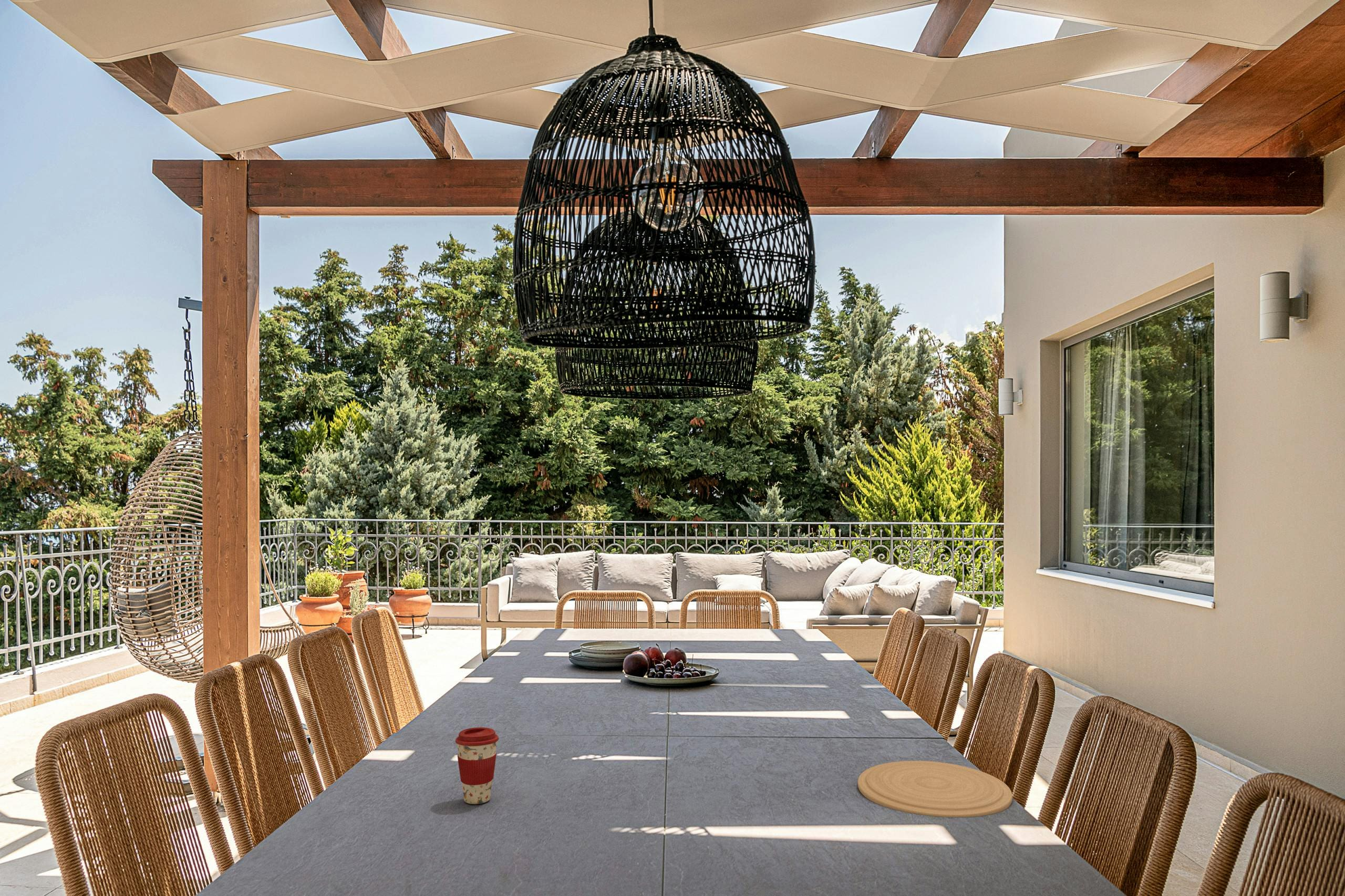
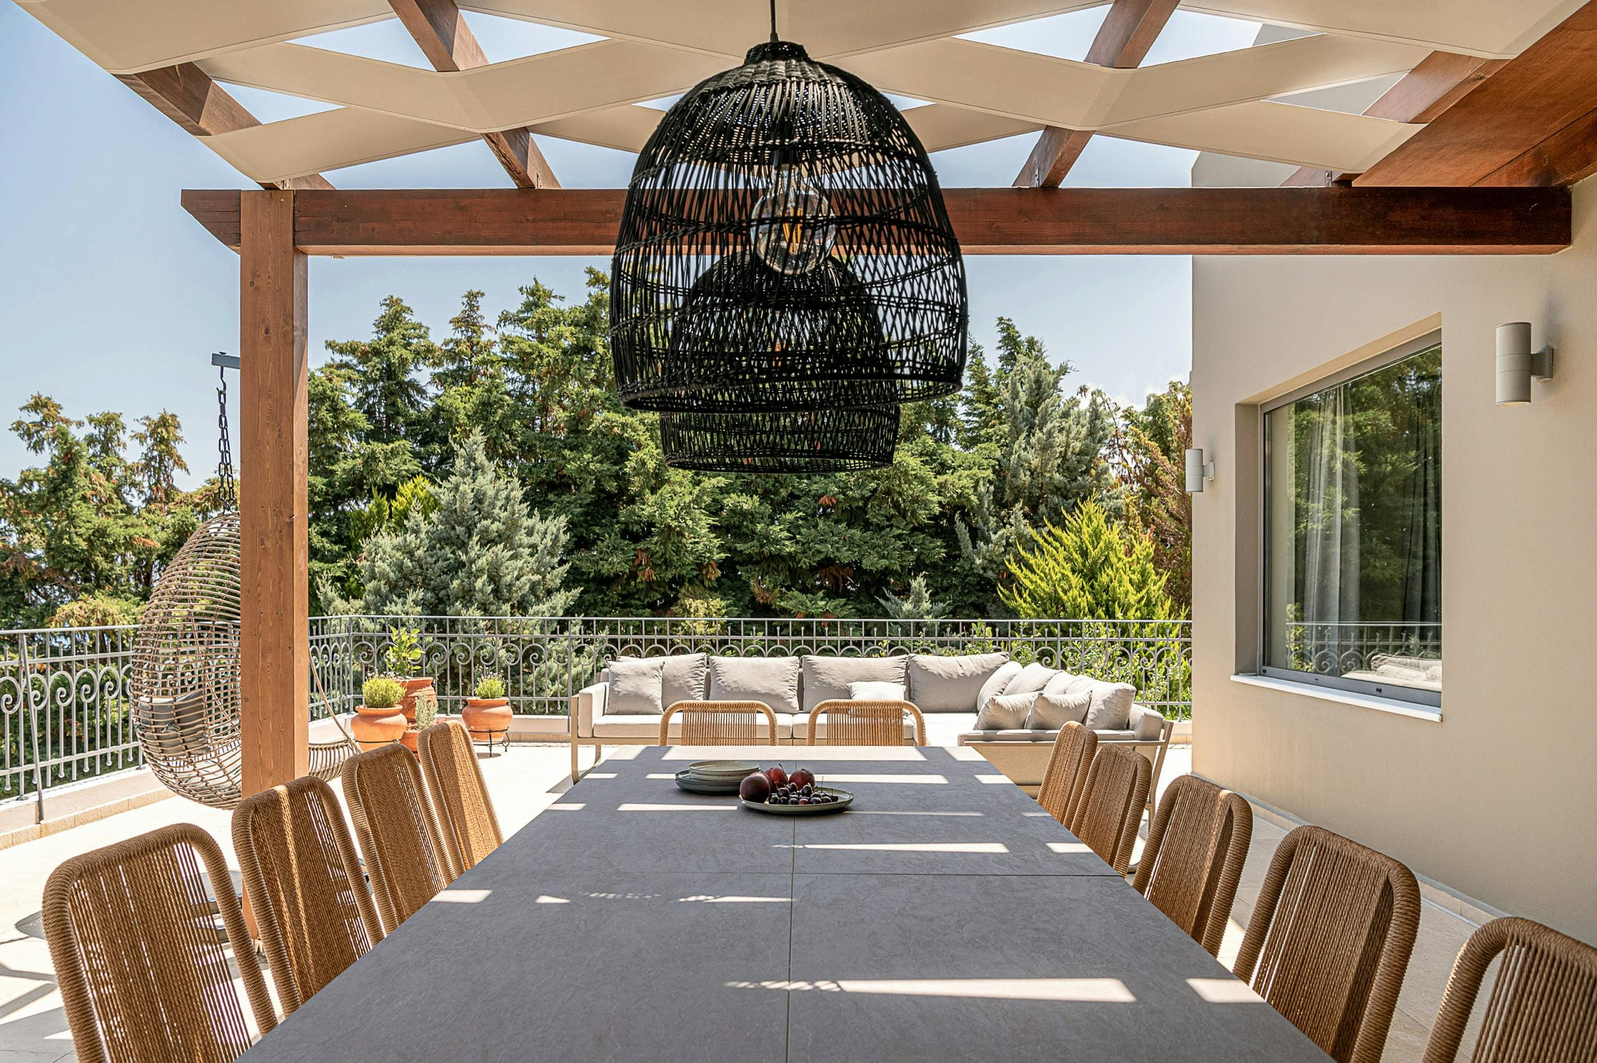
- plate [857,760,1013,818]
- coffee cup [455,727,499,805]
